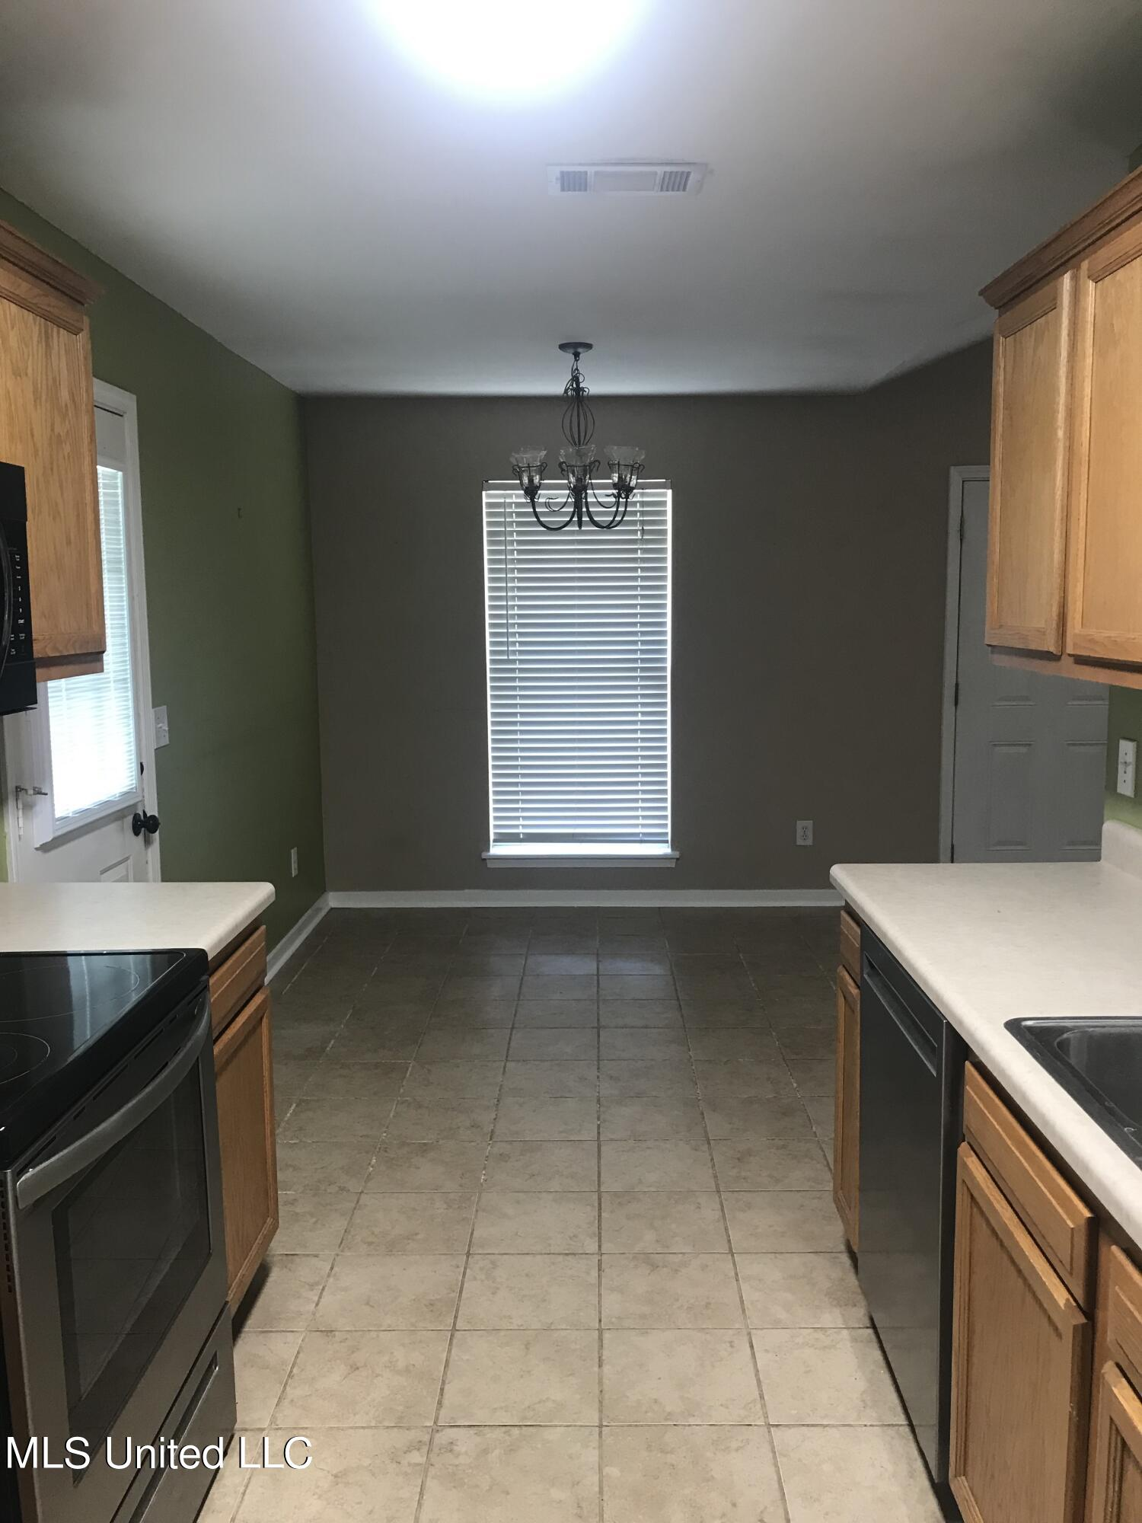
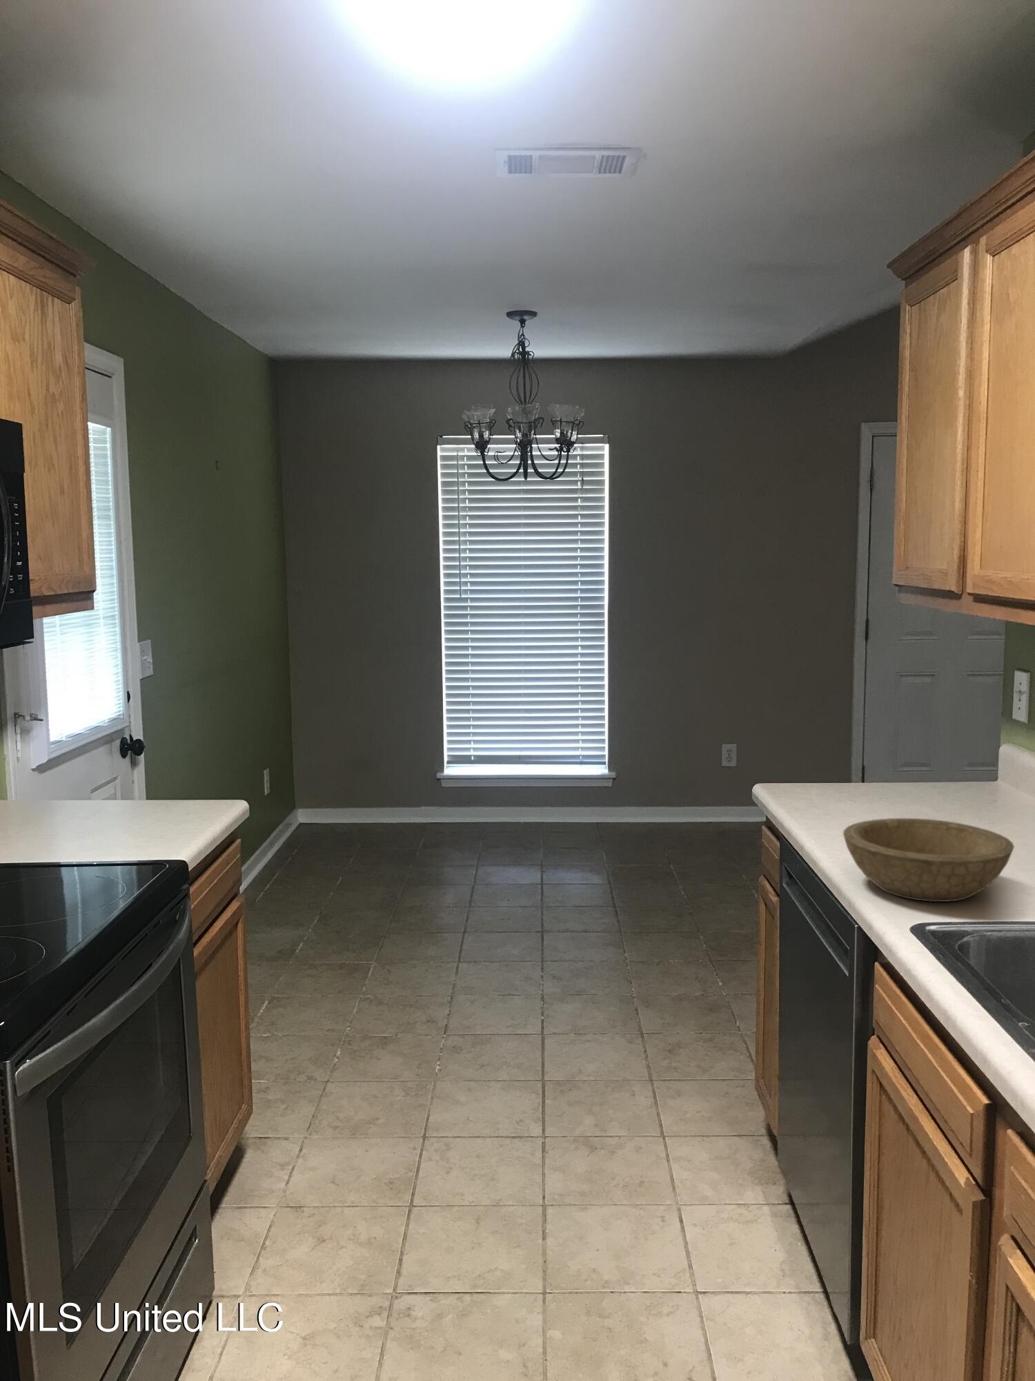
+ bowl [843,818,1015,903]
